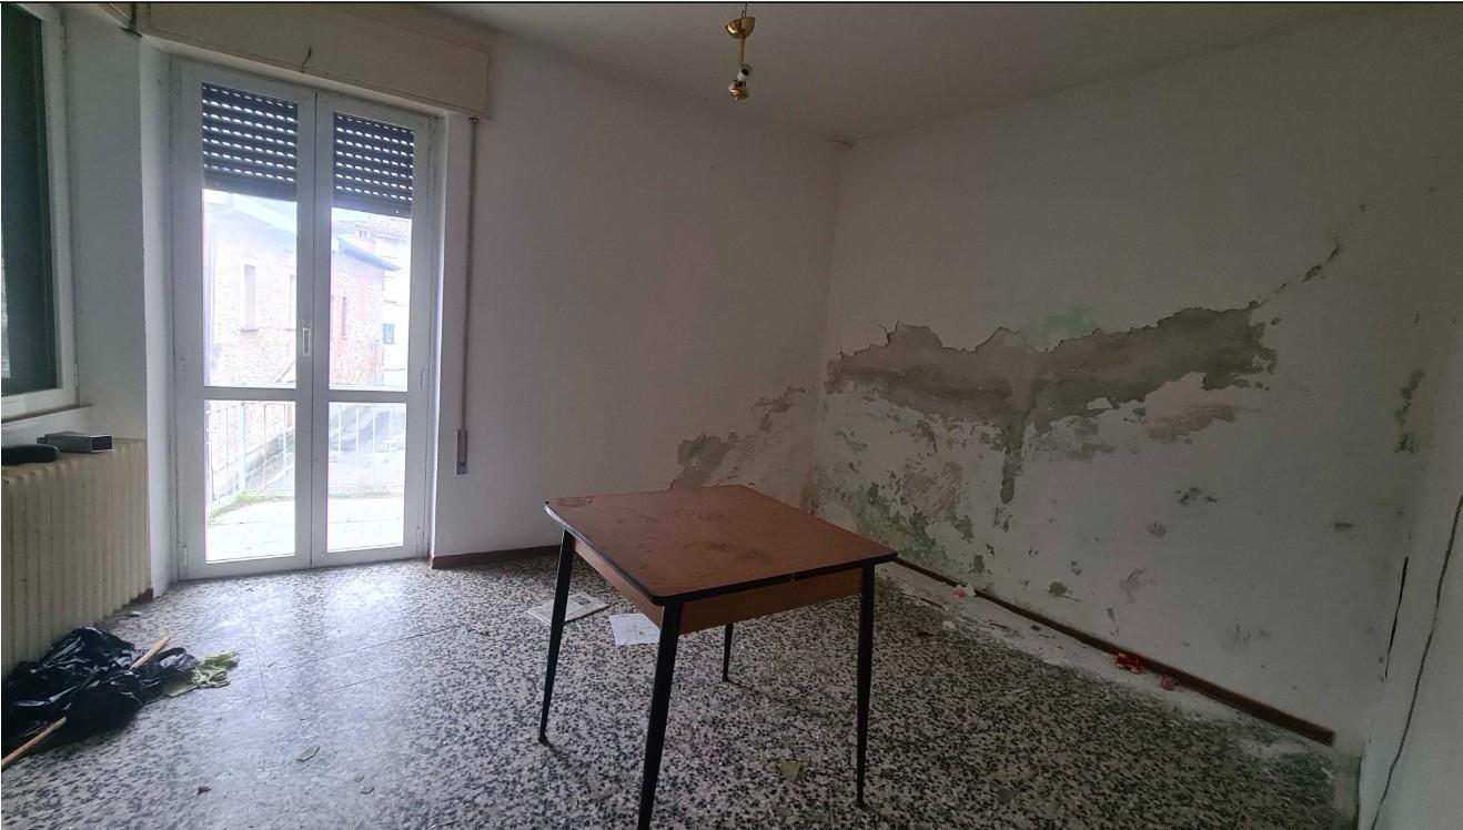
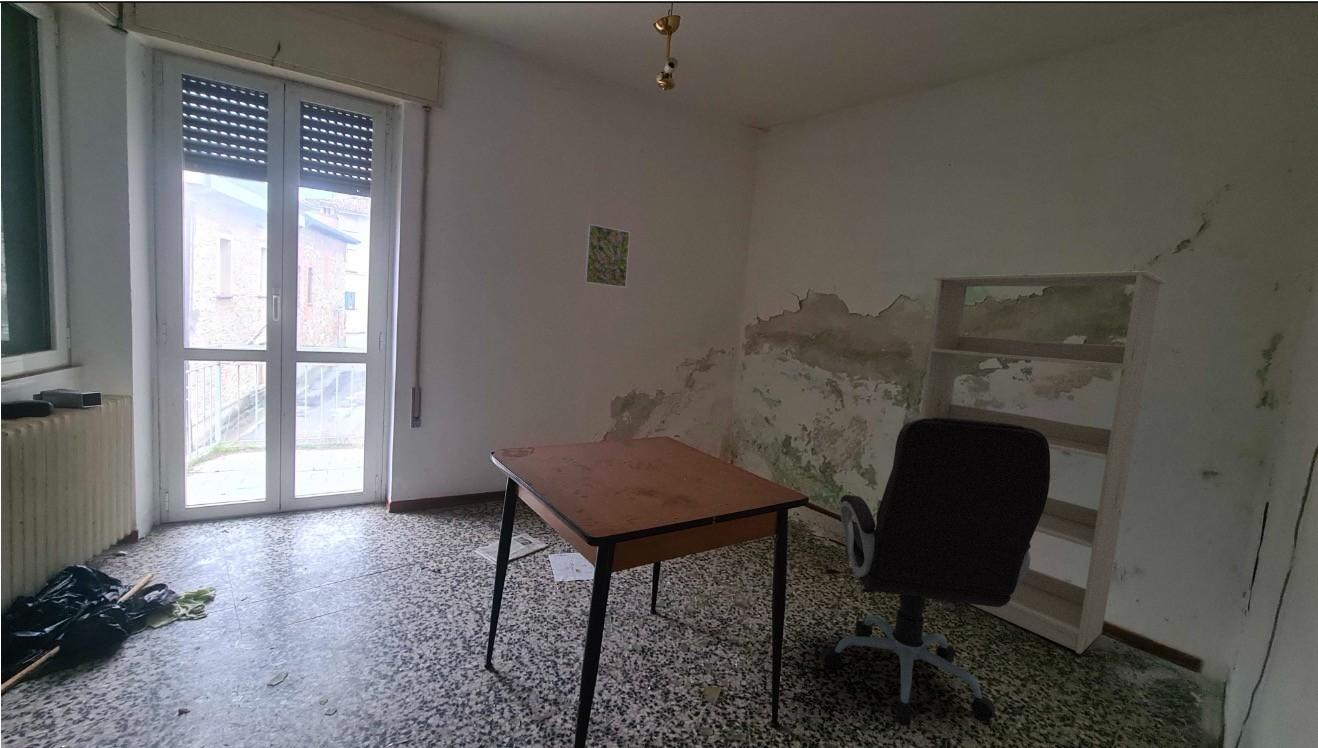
+ bookcase [919,270,1166,655]
+ office chair [821,417,1051,727]
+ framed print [583,223,631,289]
